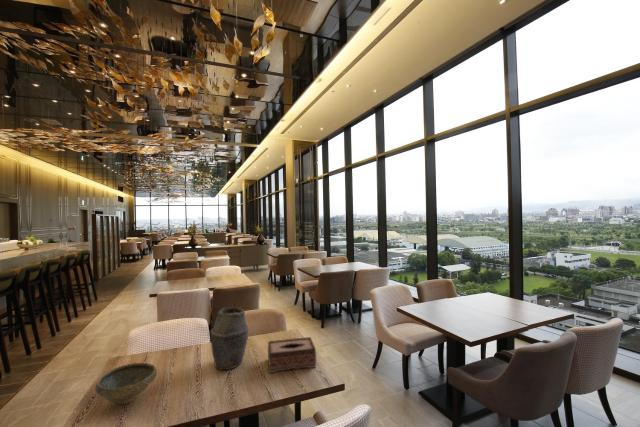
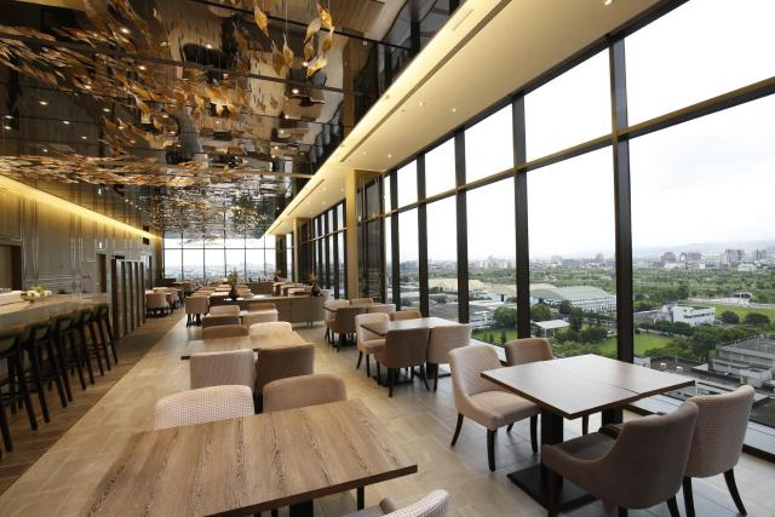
- tissue box [267,336,317,374]
- bowl [94,362,158,405]
- vase [210,306,250,371]
